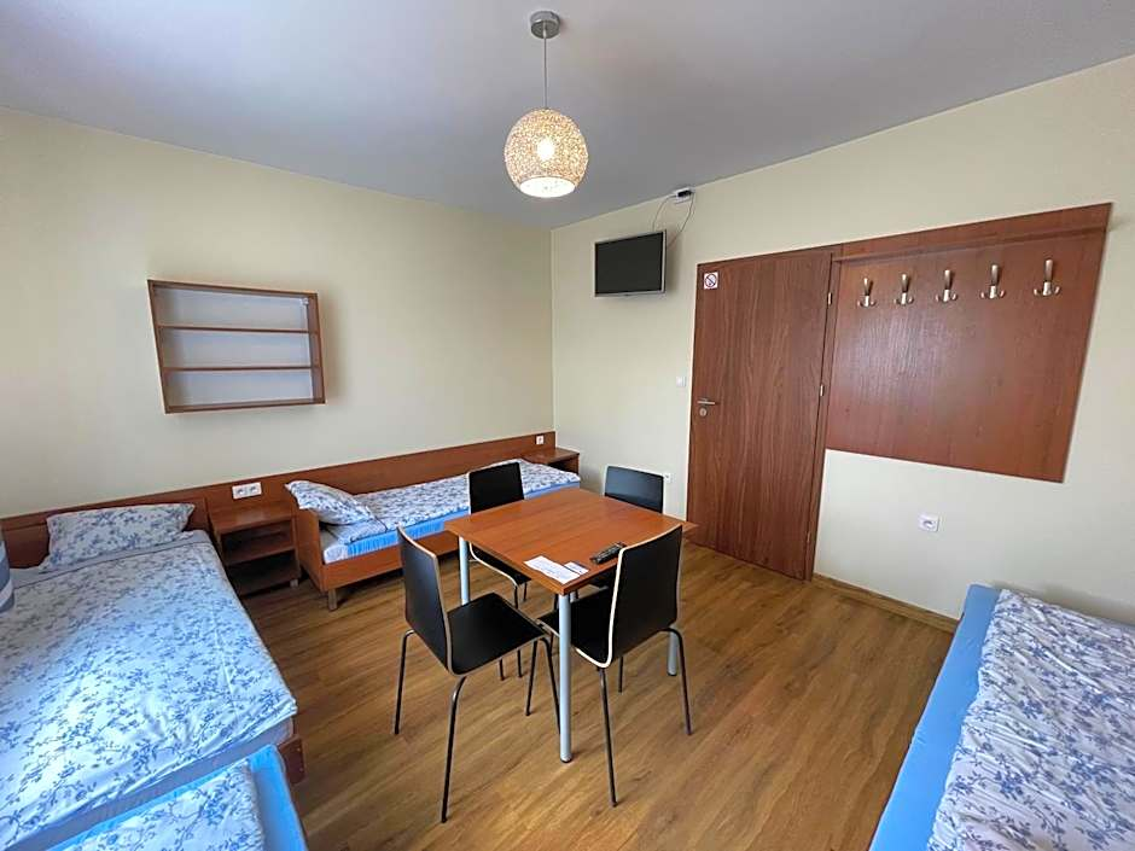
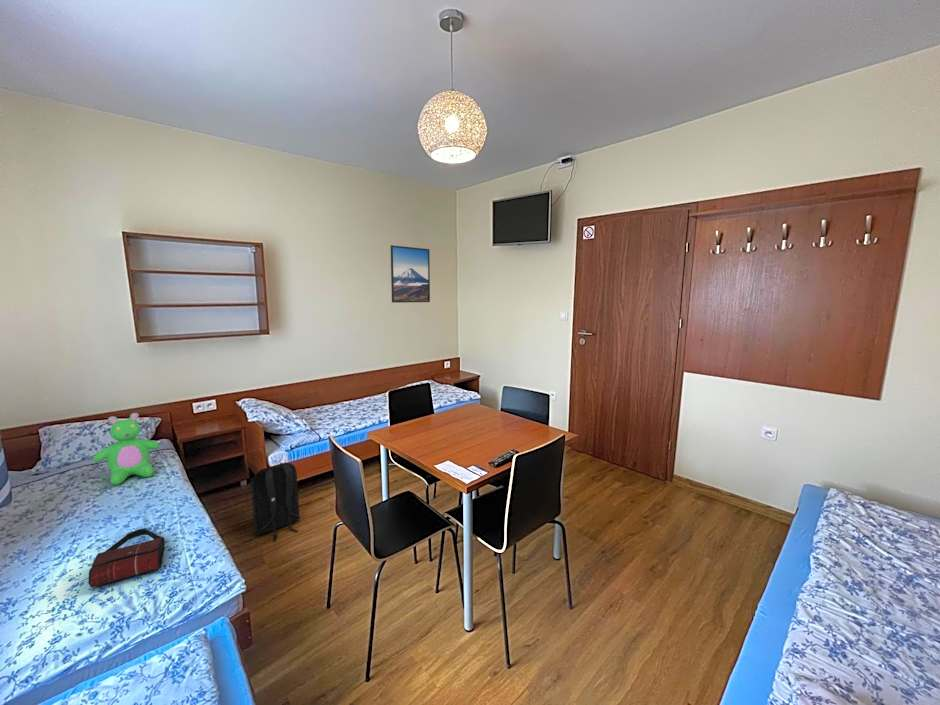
+ backpack [250,460,301,542]
+ shoulder bag [88,528,166,589]
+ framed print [390,244,431,304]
+ teddy bear [92,412,161,486]
